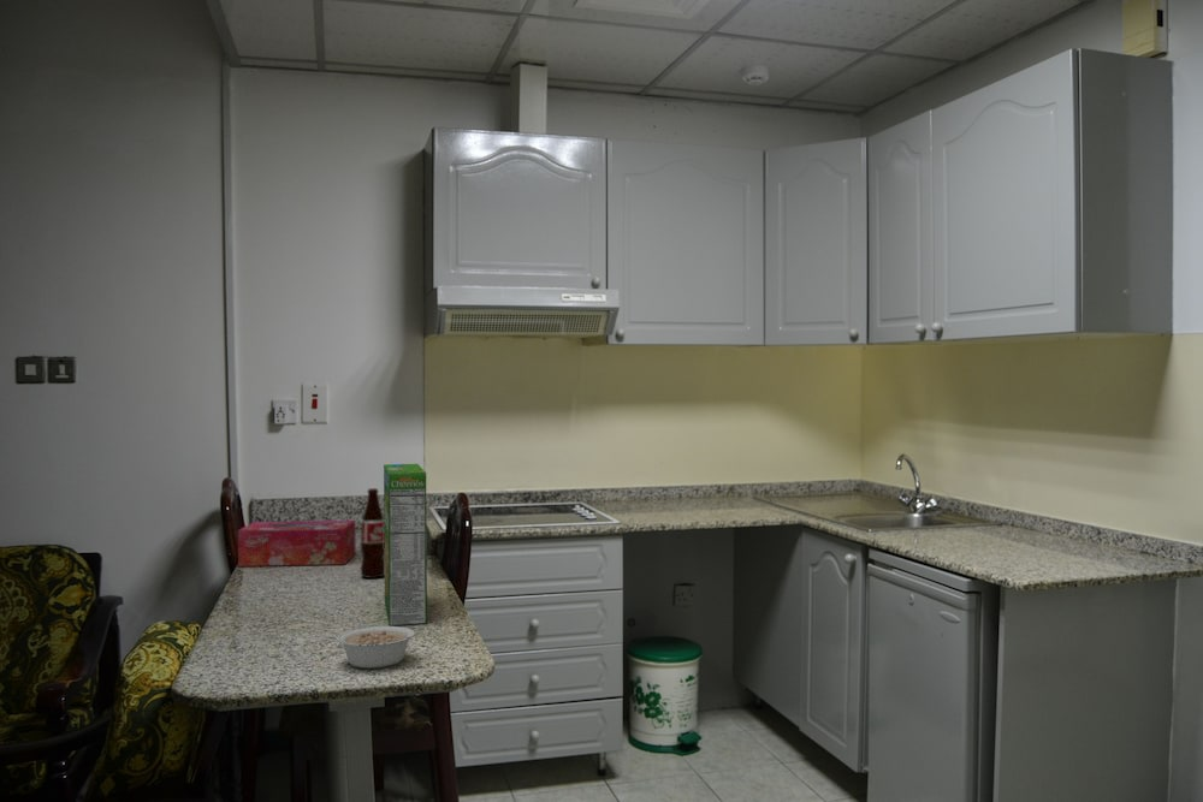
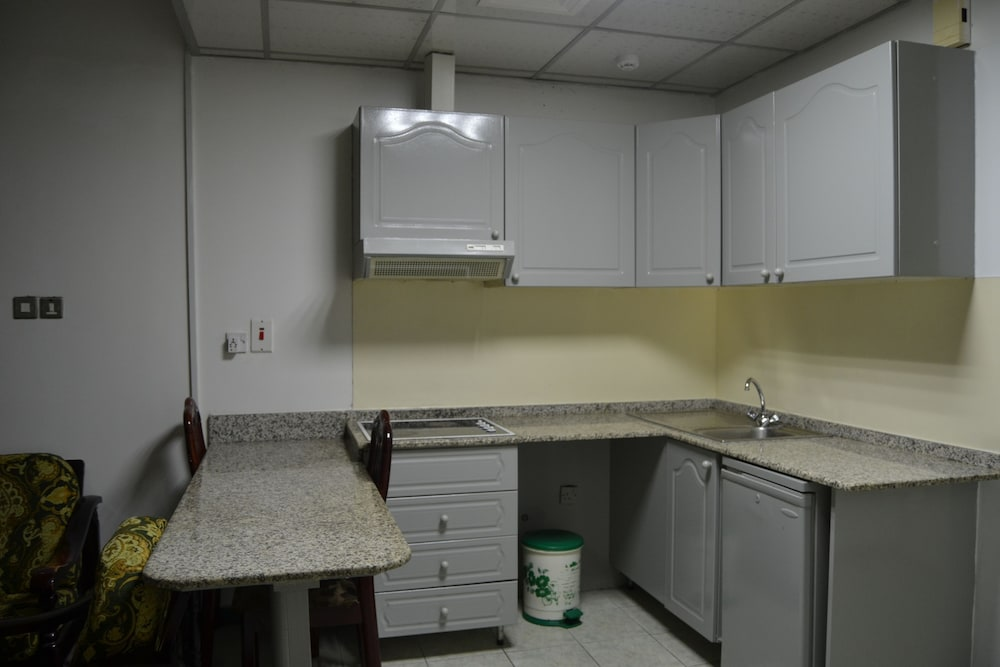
- cereal box [383,463,428,626]
- legume [336,625,422,669]
- bottle [360,487,385,580]
- tissue box [237,519,357,568]
